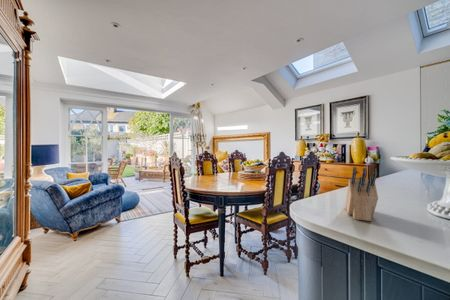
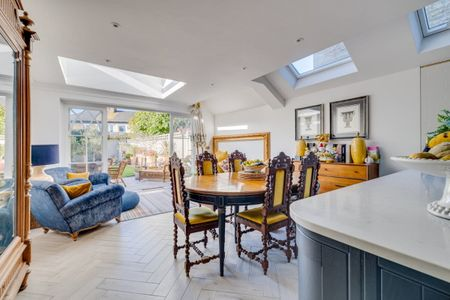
- knife block [344,166,379,222]
